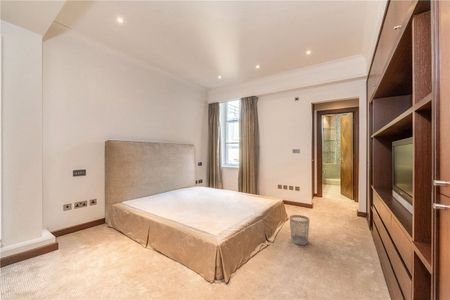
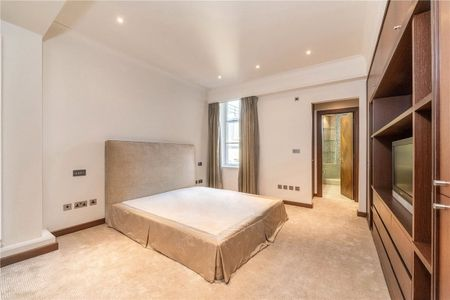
- wastebasket [289,214,311,246]
